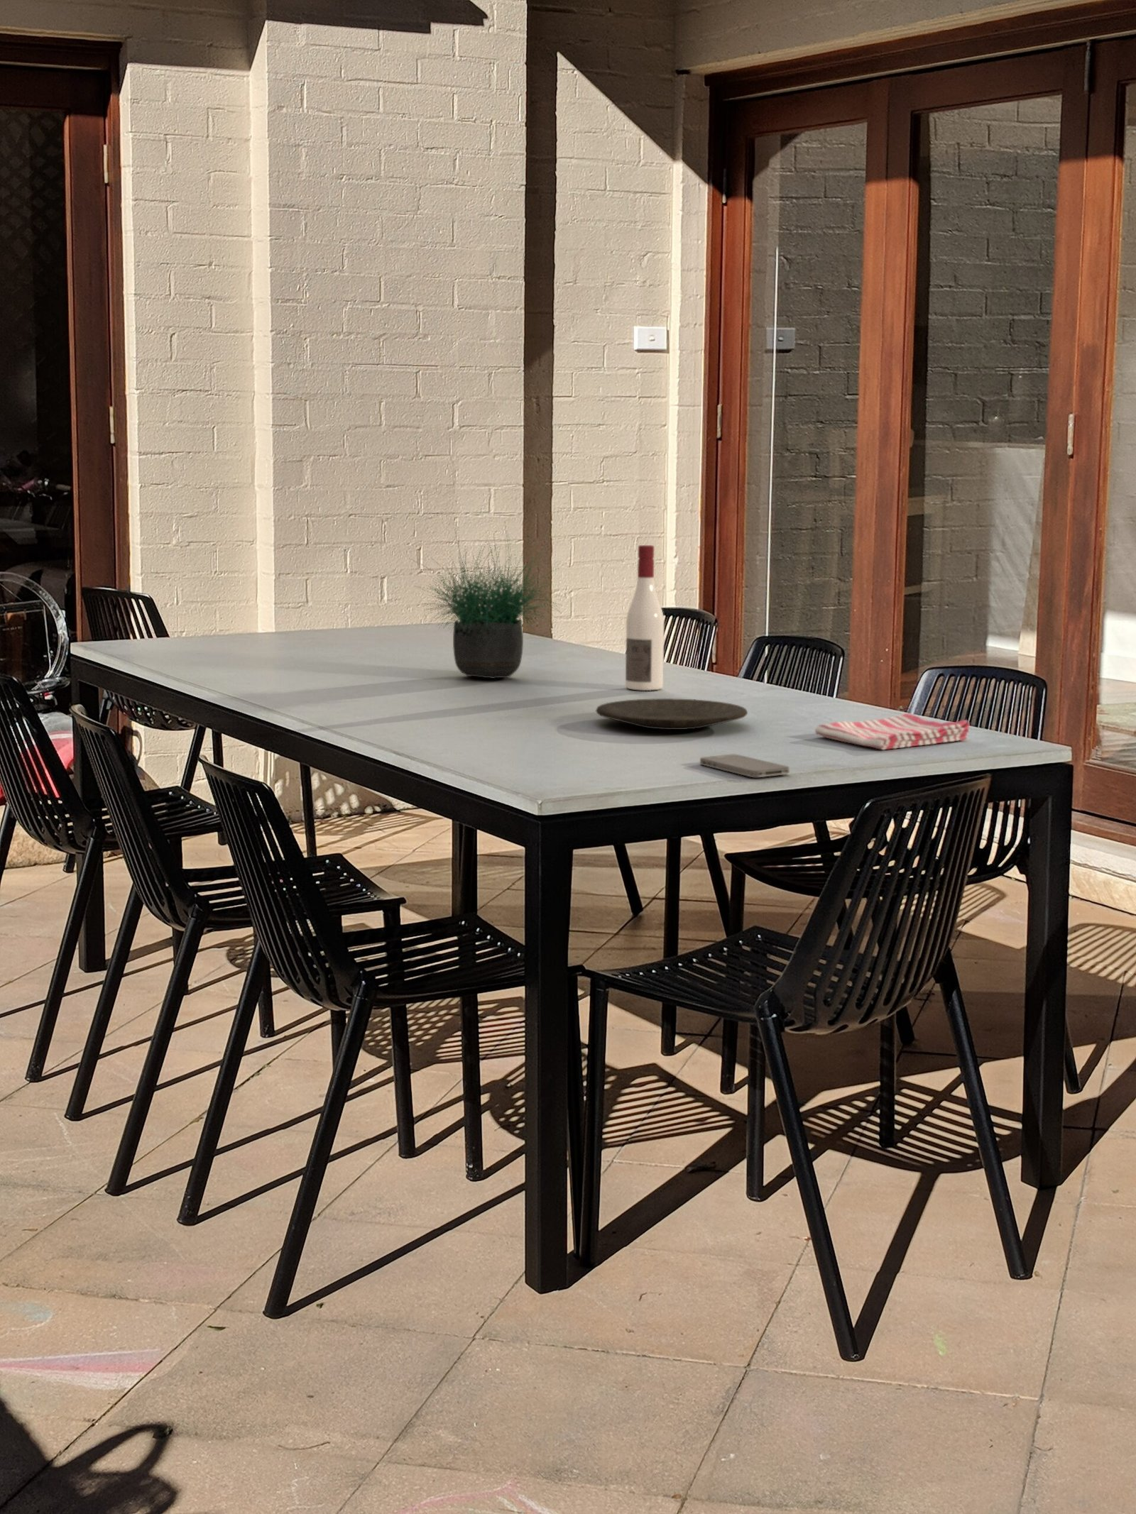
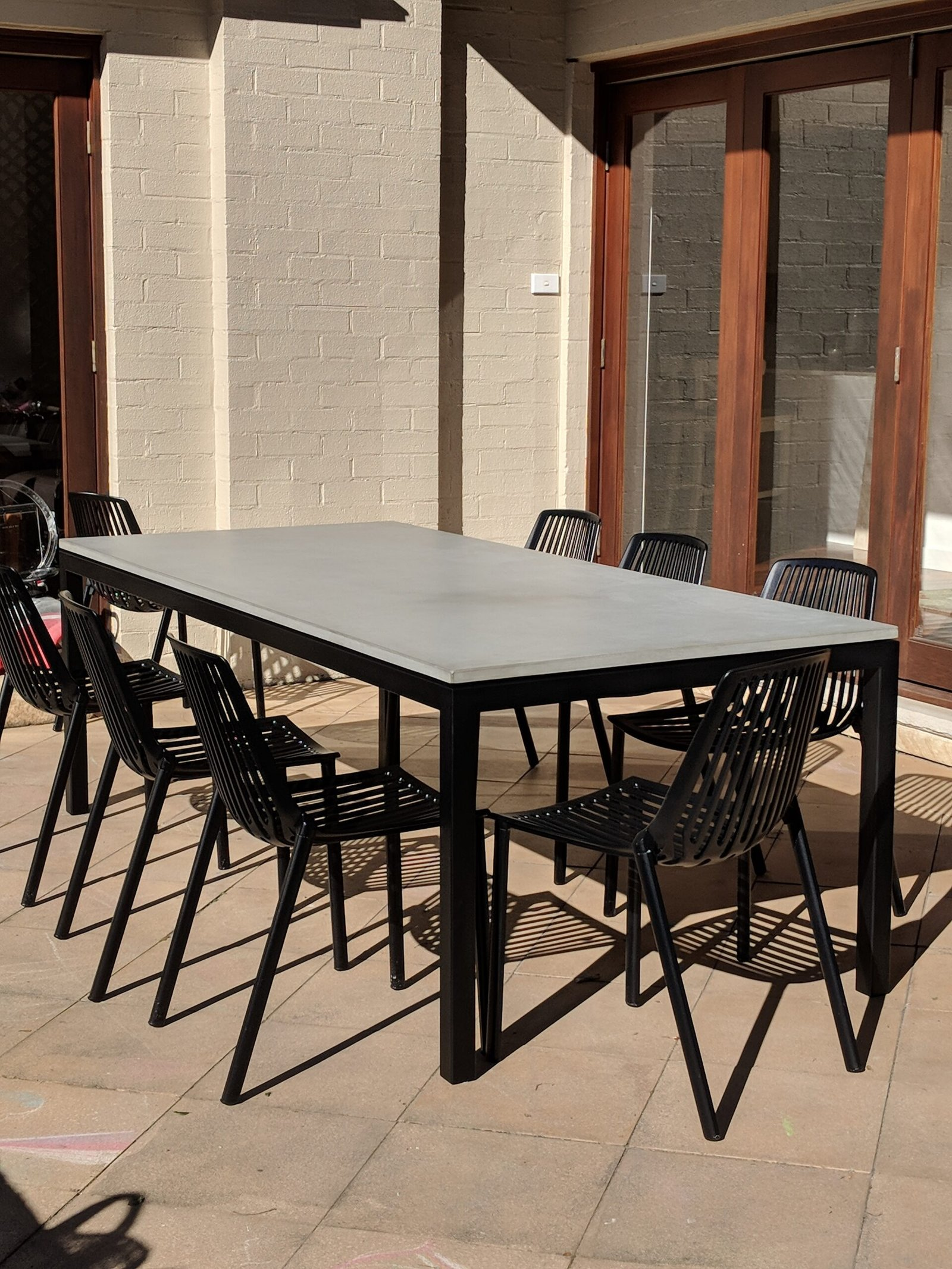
- smartphone [699,754,790,778]
- plate [595,698,748,730]
- potted plant [409,519,567,679]
- alcohol [625,544,665,691]
- dish towel [814,712,970,750]
